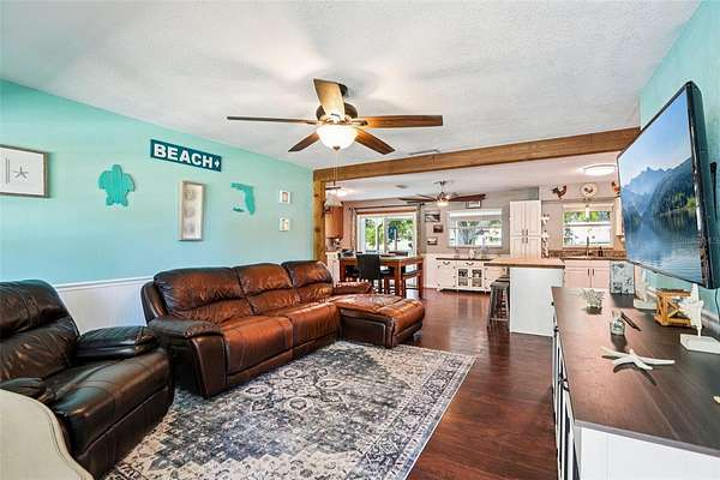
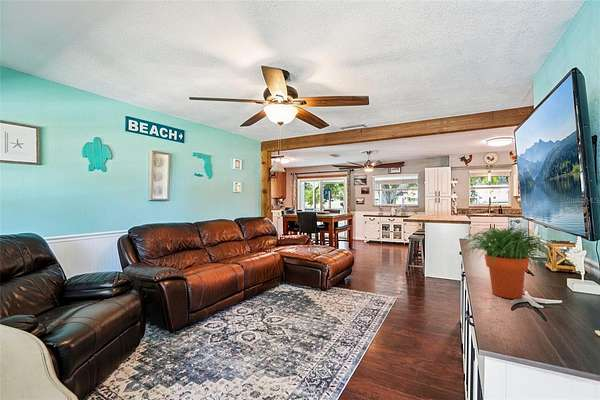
+ potted plant [462,226,558,300]
